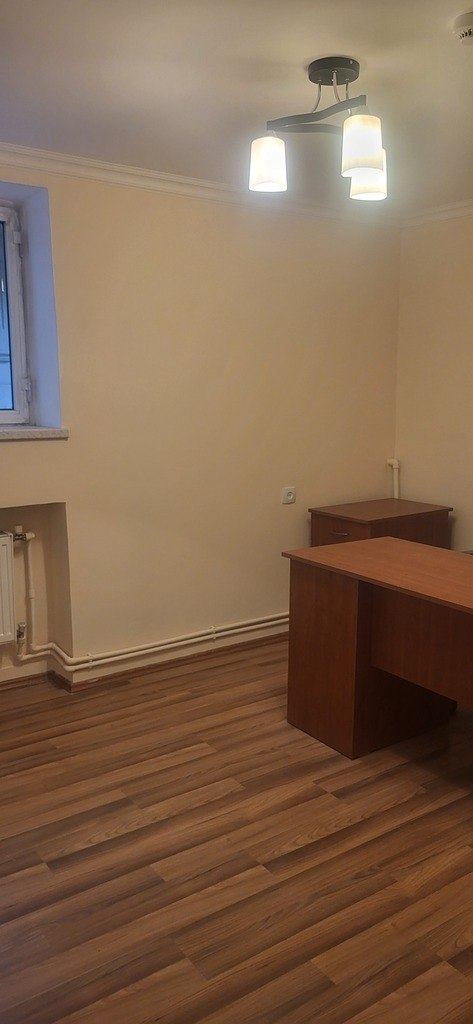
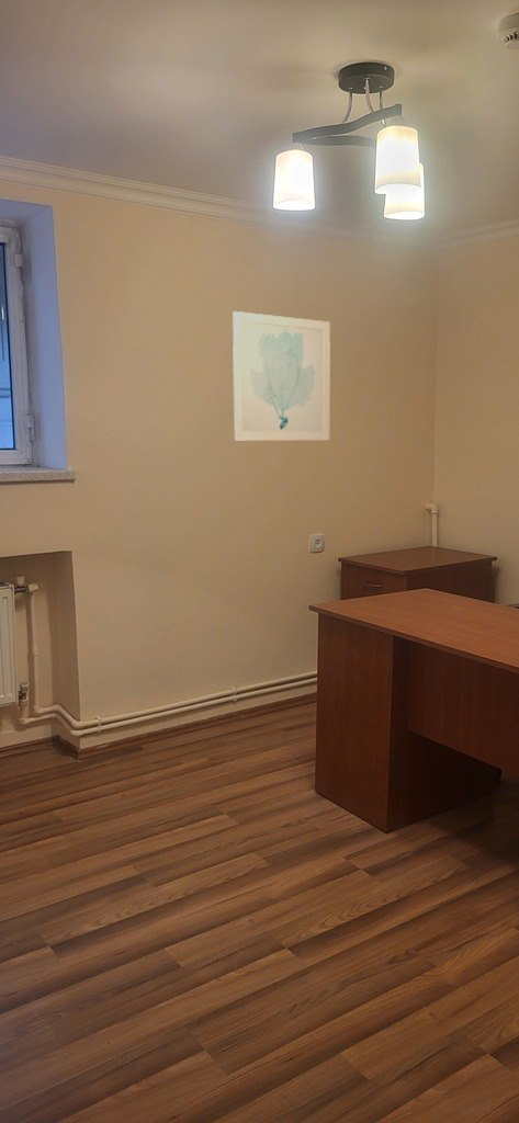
+ wall art [232,310,331,441]
